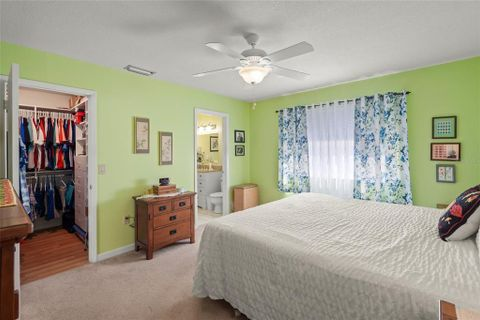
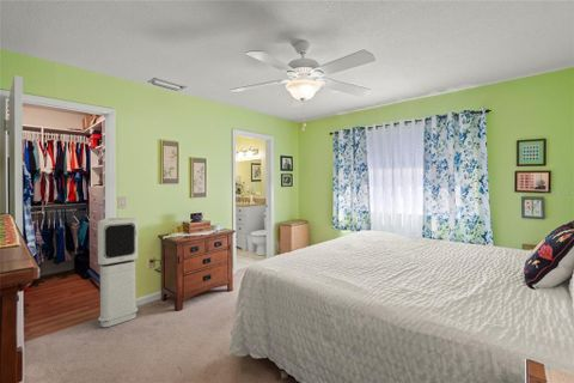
+ air purifier [97,217,140,328]
